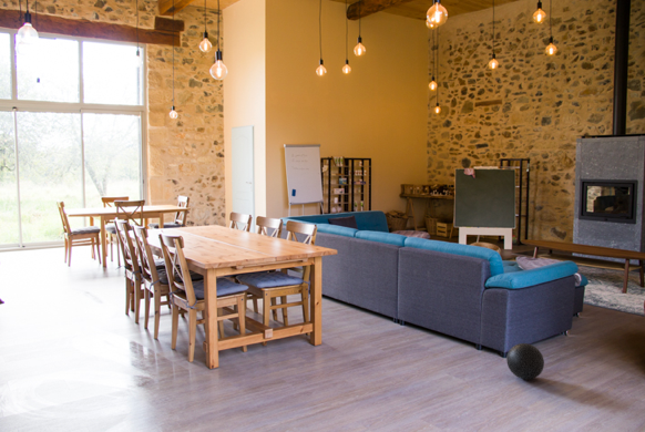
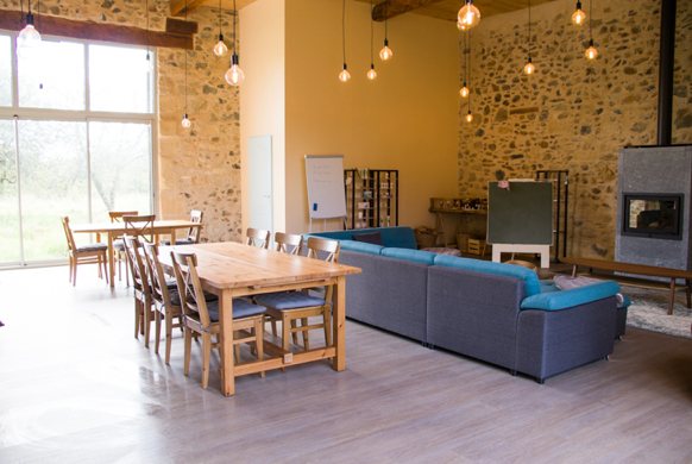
- ball [505,342,545,381]
